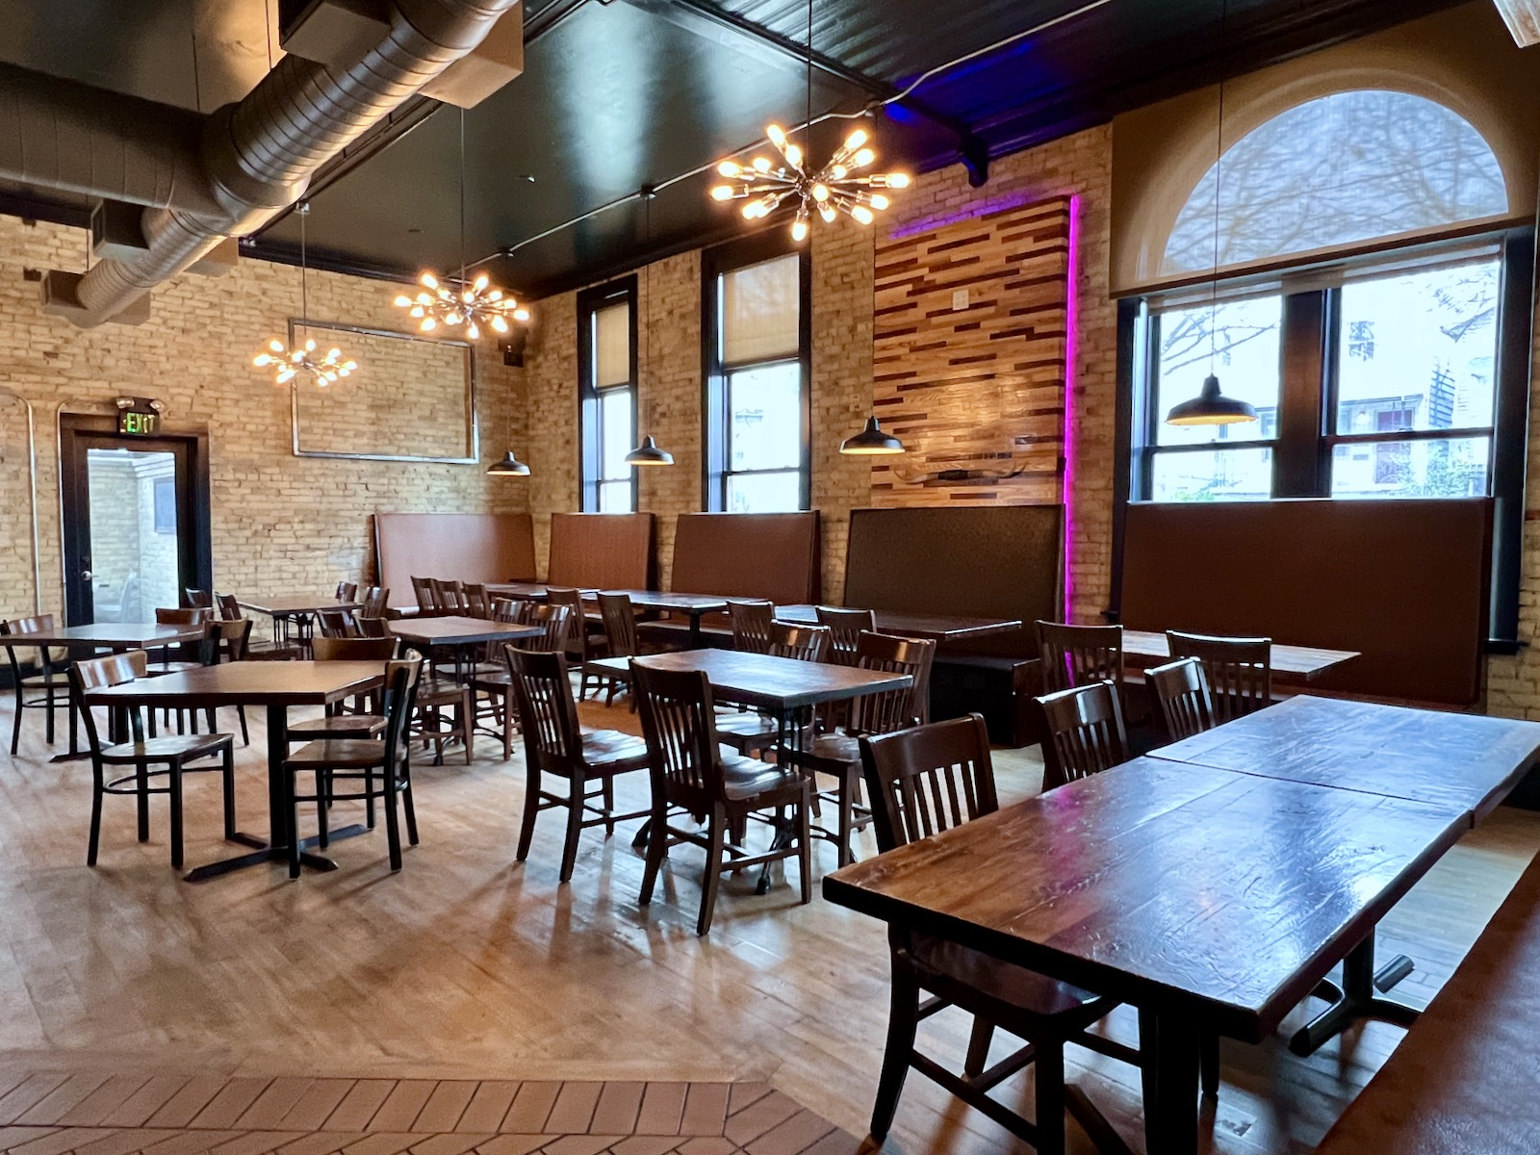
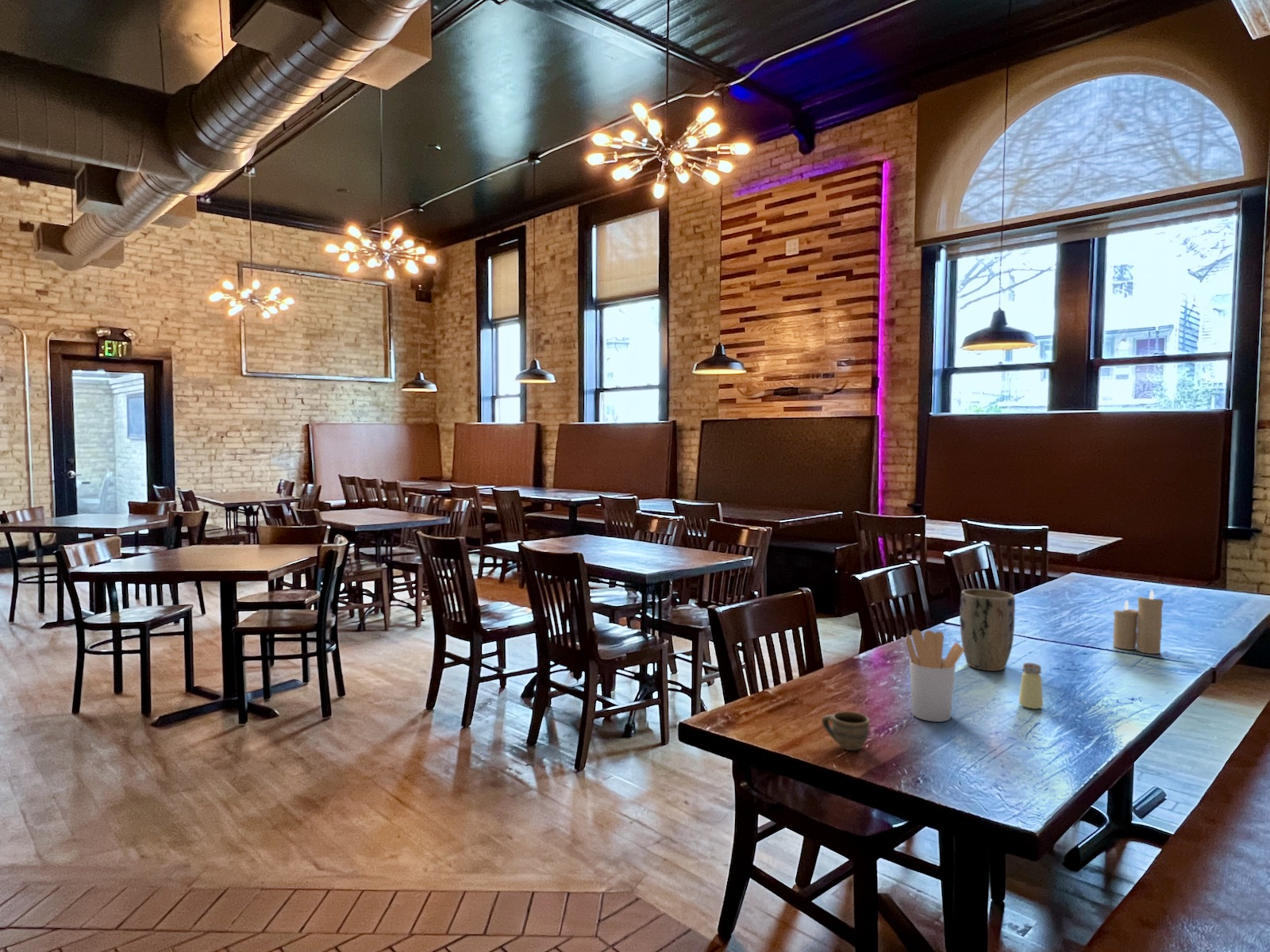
+ candle [1112,589,1164,655]
+ utensil holder [905,628,964,723]
+ saltshaker [1018,662,1044,710]
+ cup [821,711,871,751]
+ plant pot [959,588,1016,672]
